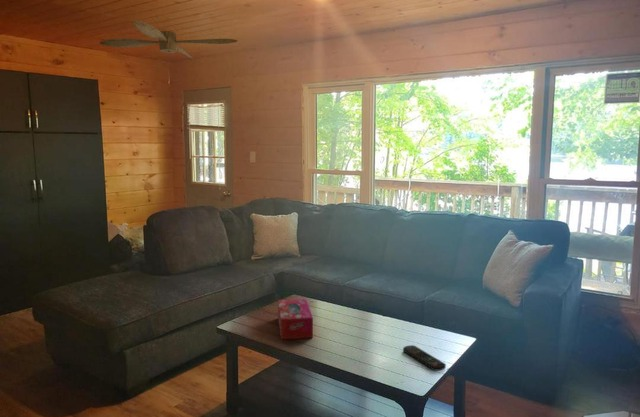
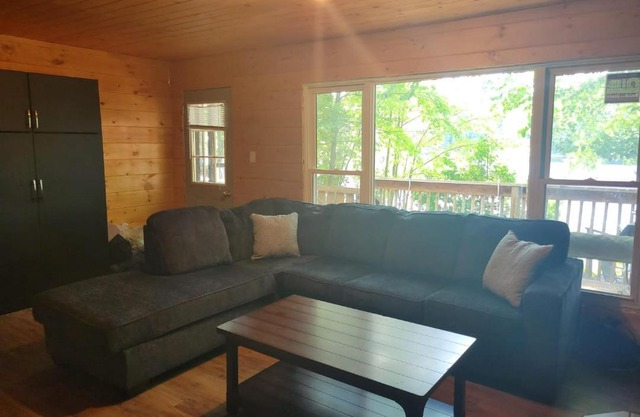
- ceiling fan [99,19,239,60]
- tissue box [277,298,314,340]
- remote control [402,344,447,372]
